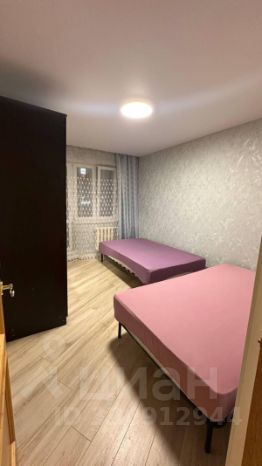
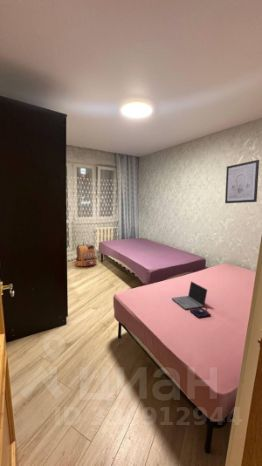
+ laptop computer [171,281,212,319]
+ backpack [75,242,98,267]
+ wall art [224,159,260,204]
